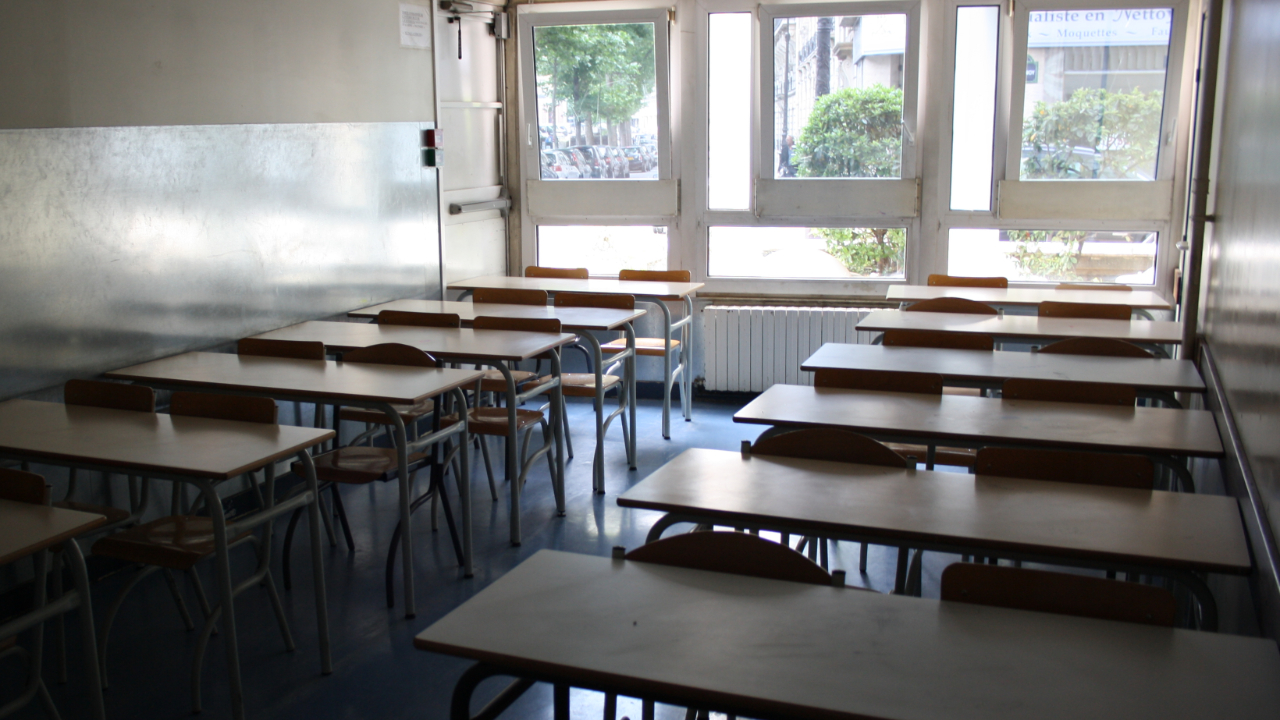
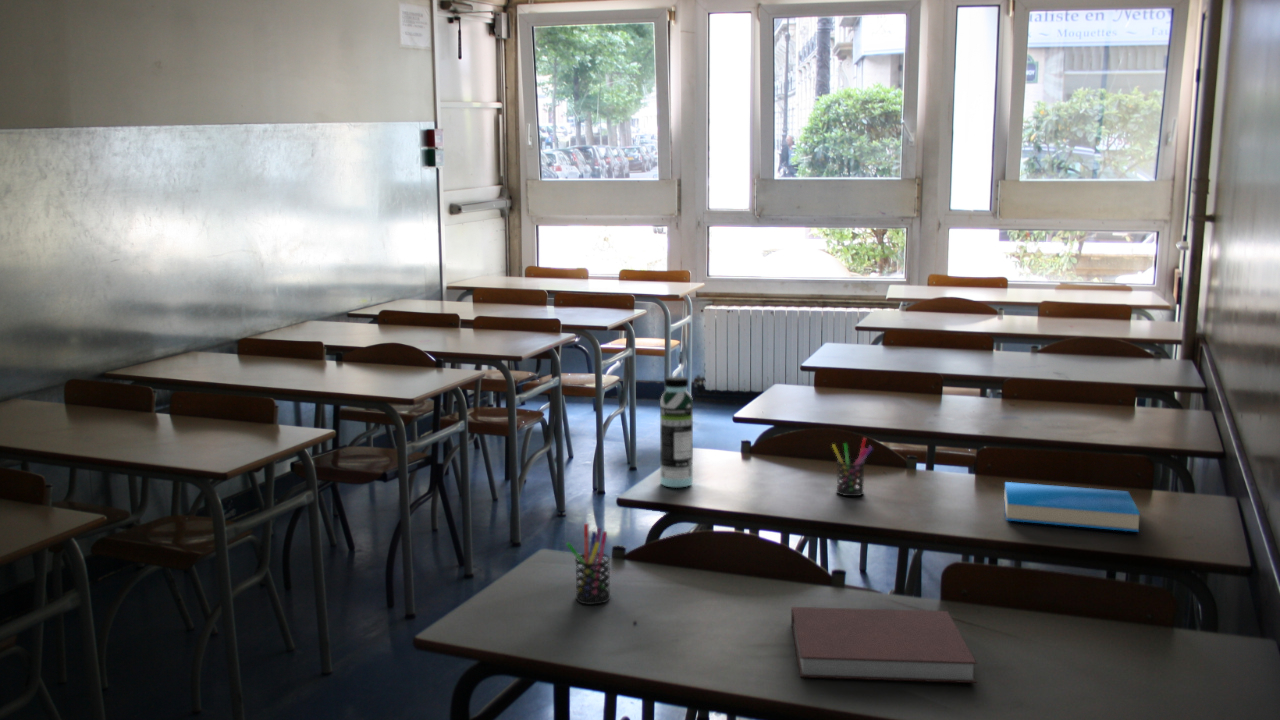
+ pen holder [831,437,874,497]
+ pen holder [565,523,611,605]
+ notebook [790,606,978,684]
+ book [1003,481,1141,533]
+ water bottle [659,375,694,489]
